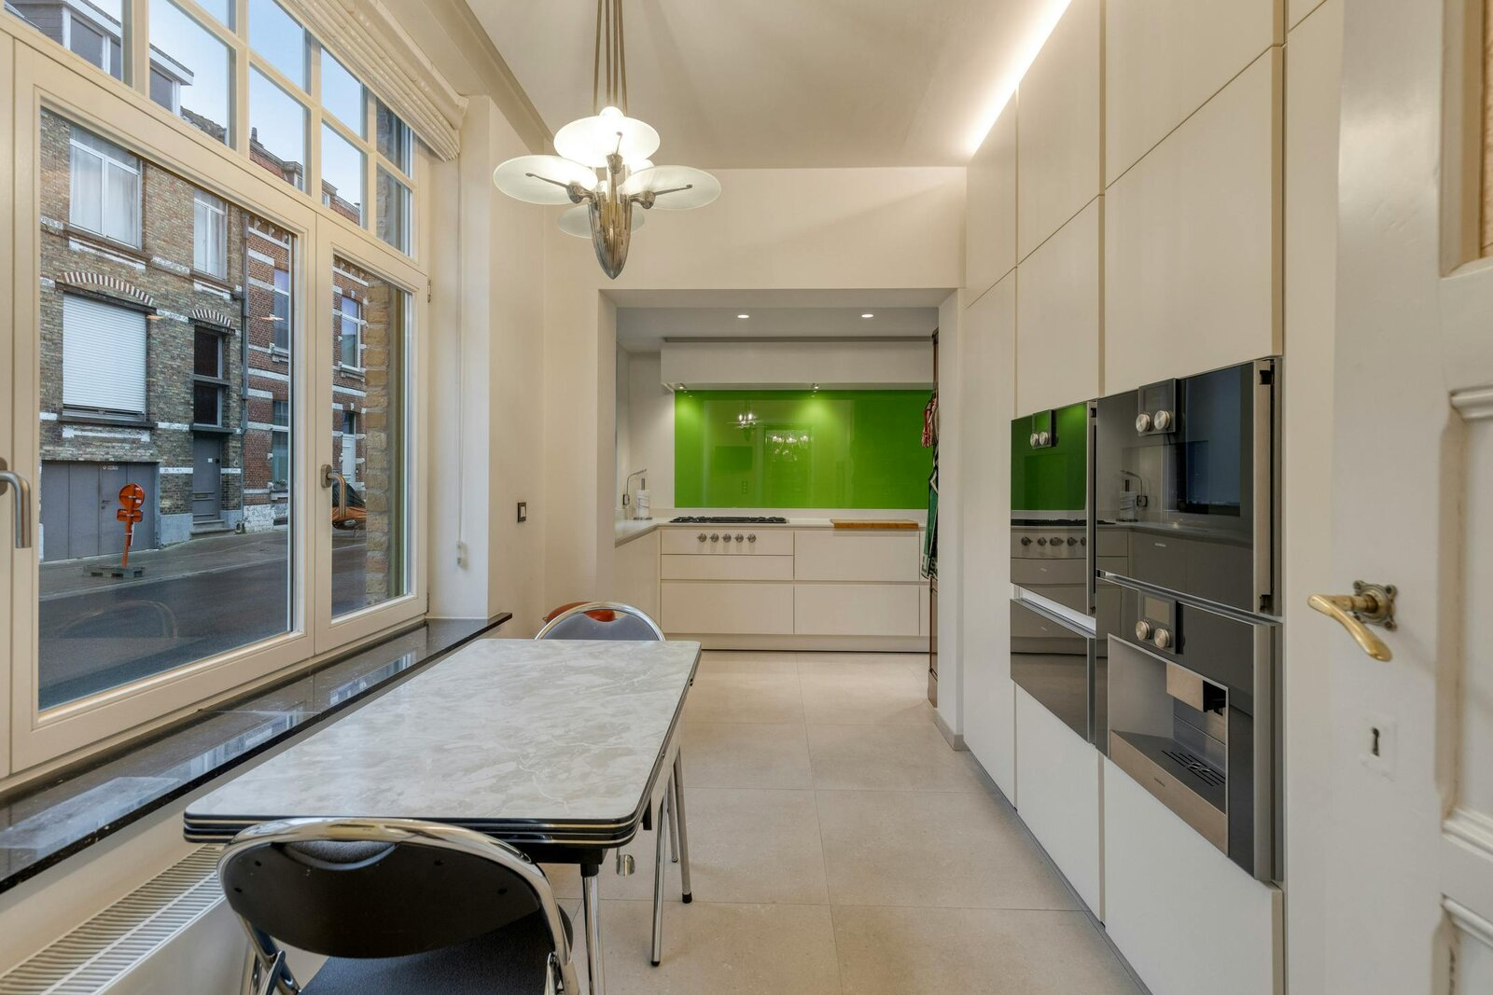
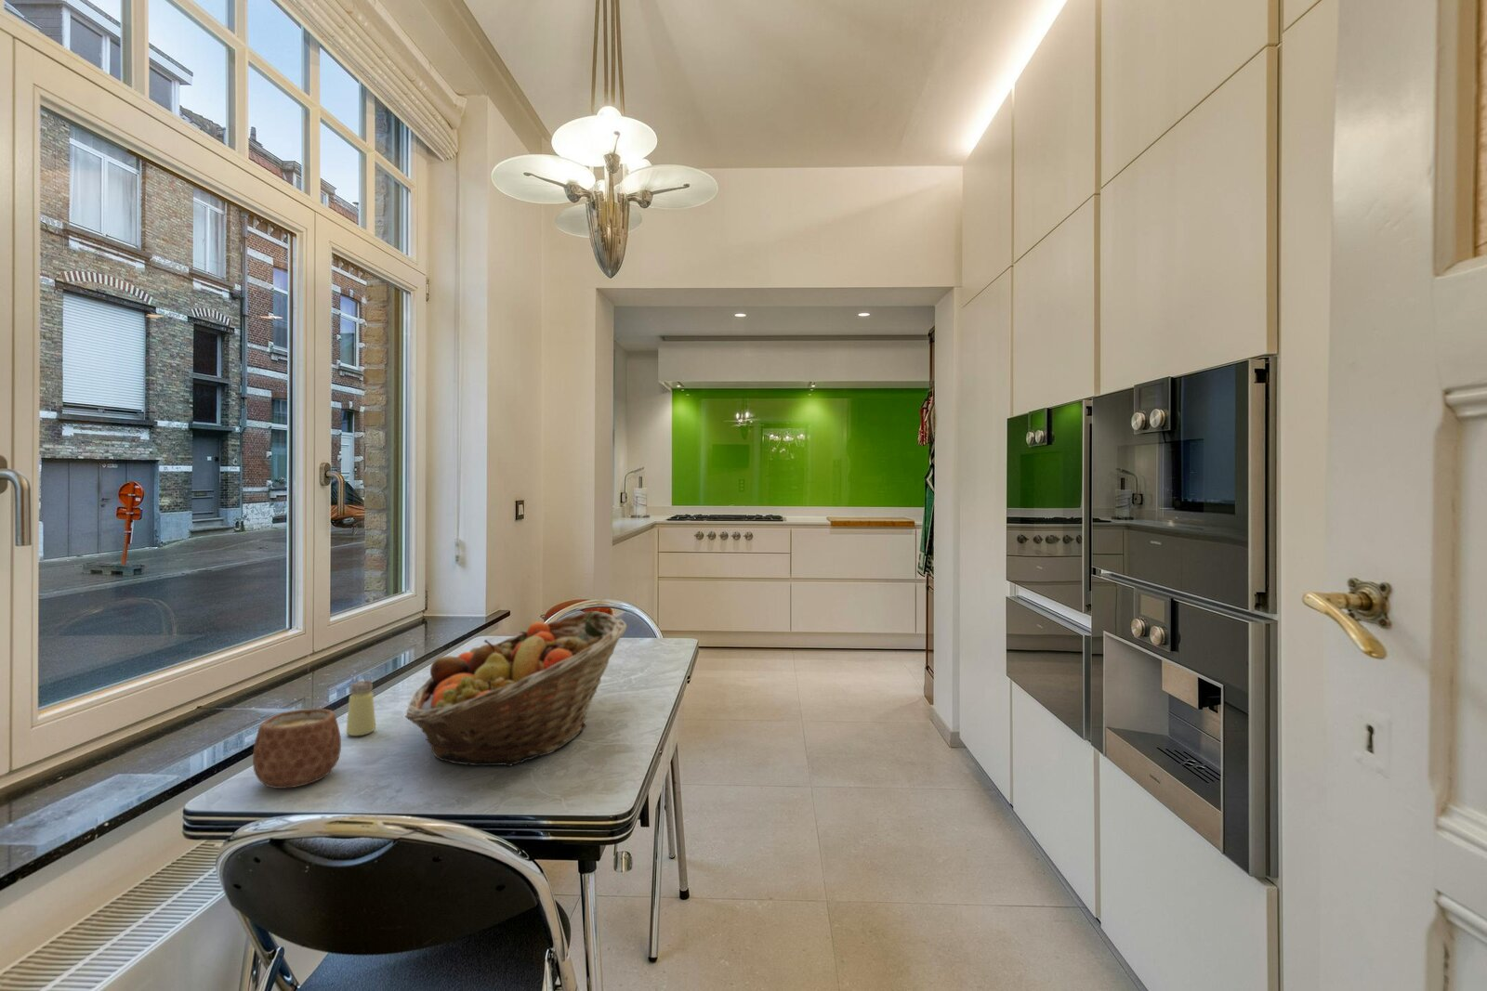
+ saltshaker [345,680,376,737]
+ fruit basket [404,611,630,768]
+ mug [252,708,342,790]
